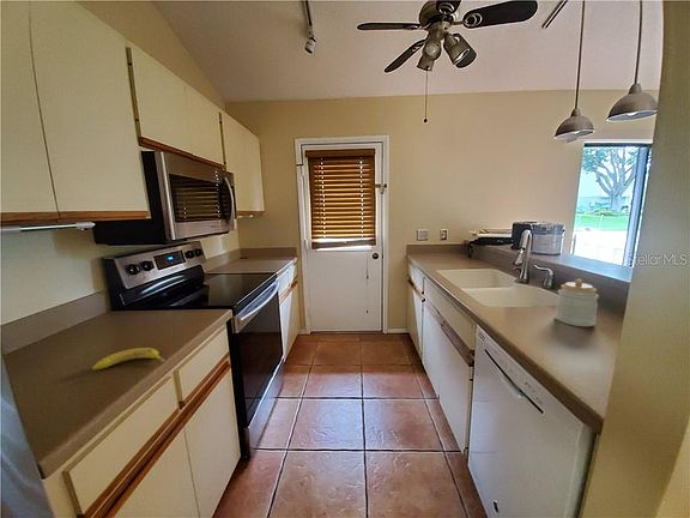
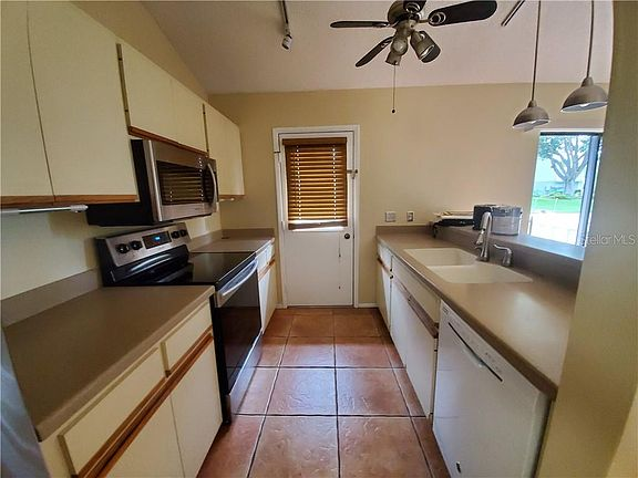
- jar [555,278,600,327]
- fruit [90,347,170,371]
